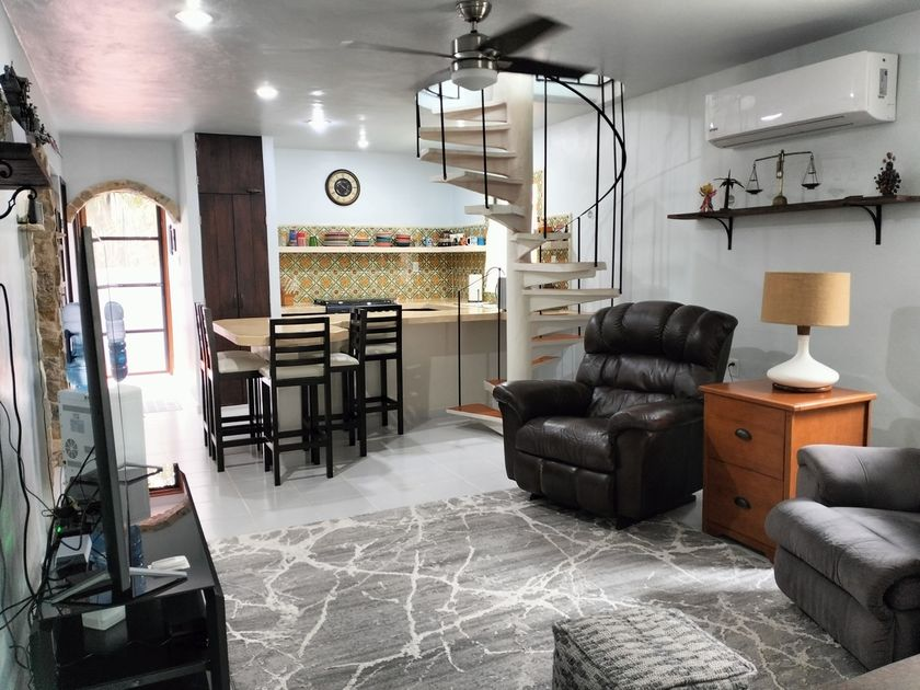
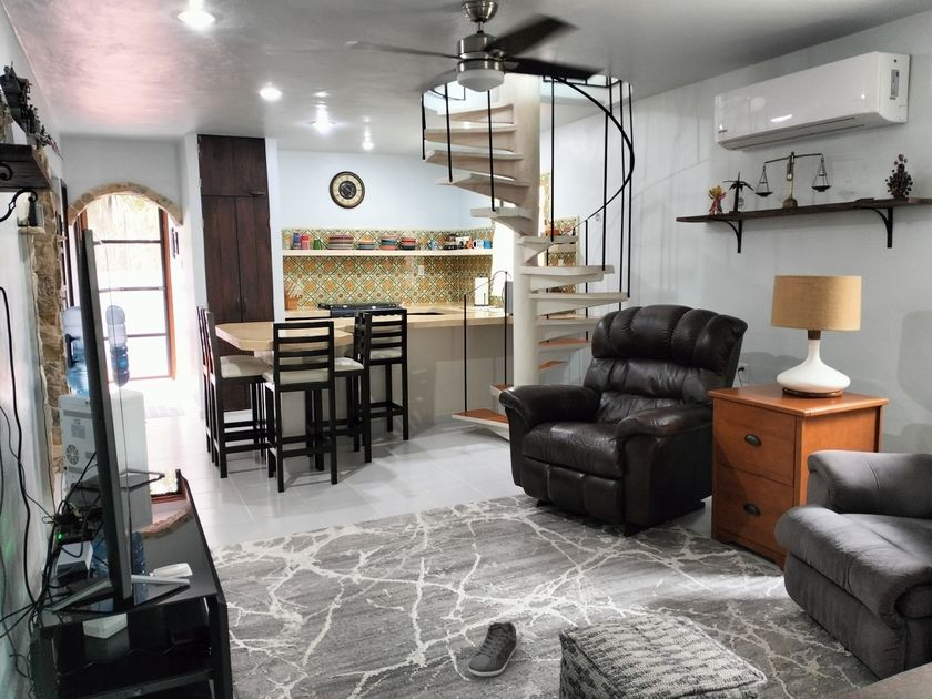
+ shoe [467,621,518,678]
